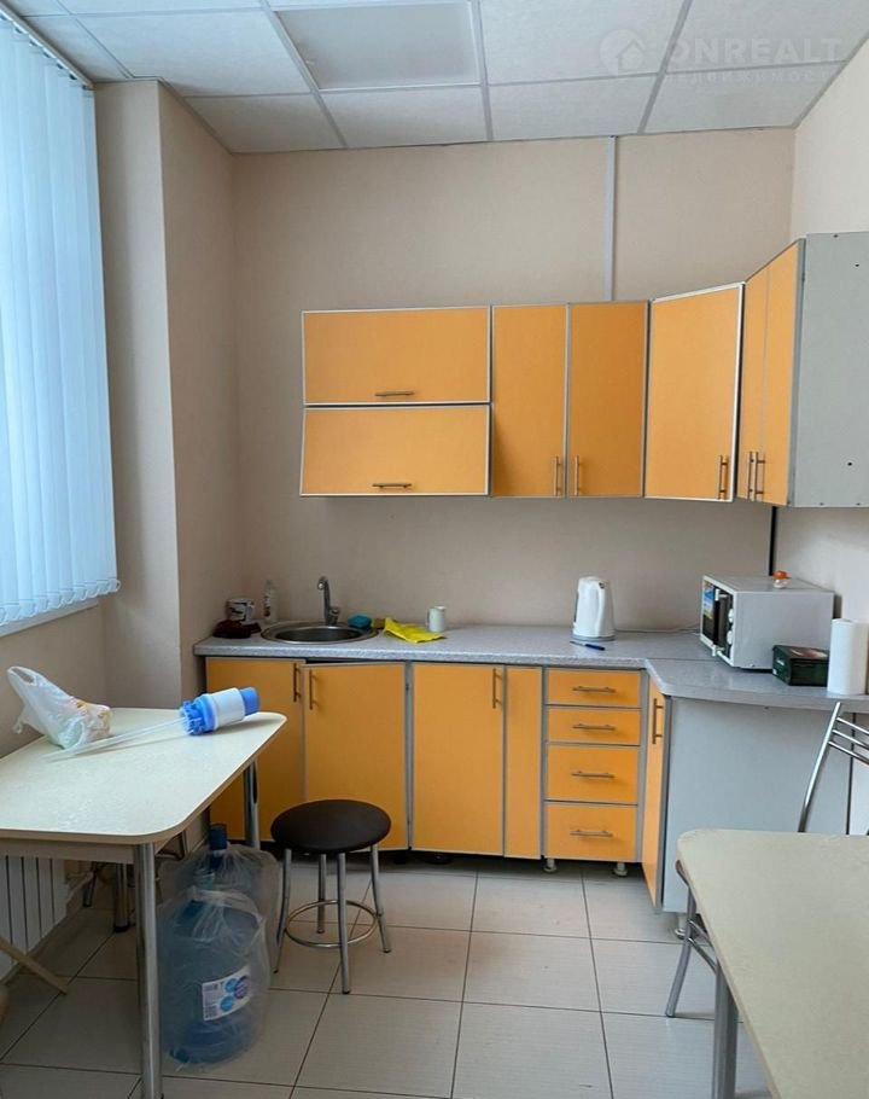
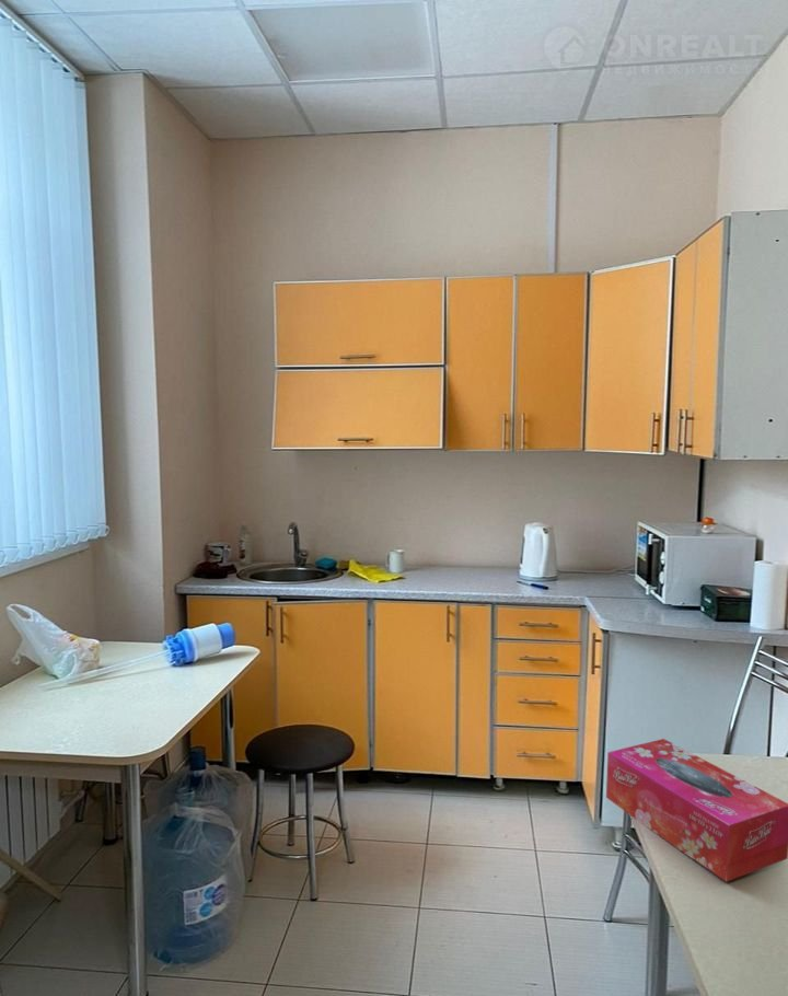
+ tissue box [605,738,788,883]
